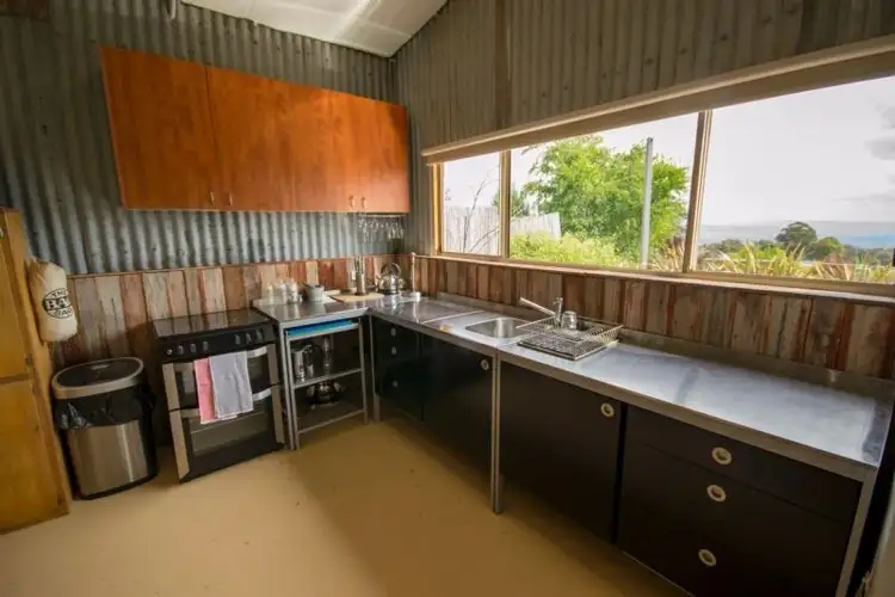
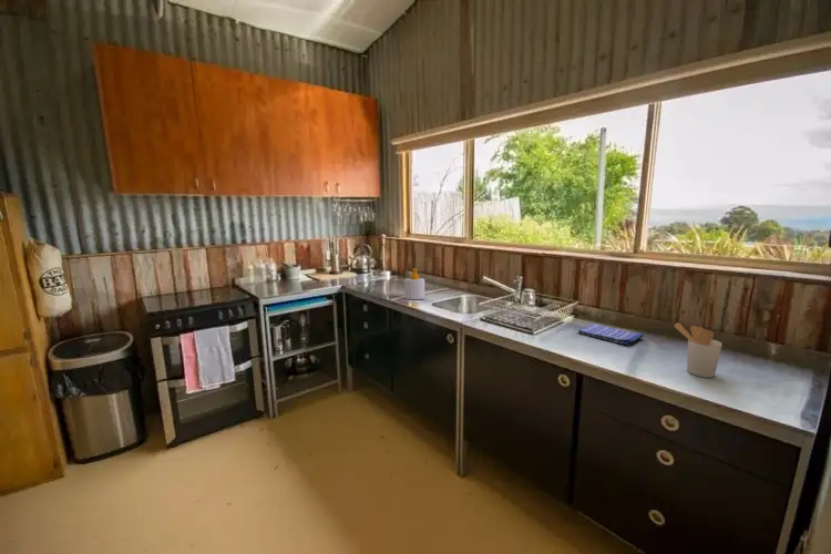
+ dish towel [577,322,644,347]
+ soap bottle [403,267,425,300]
+ utensil holder [674,321,722,379]
